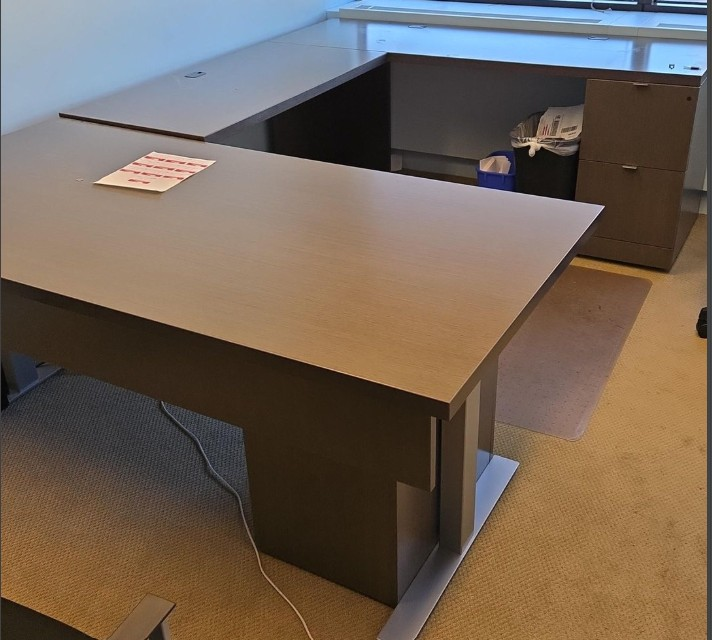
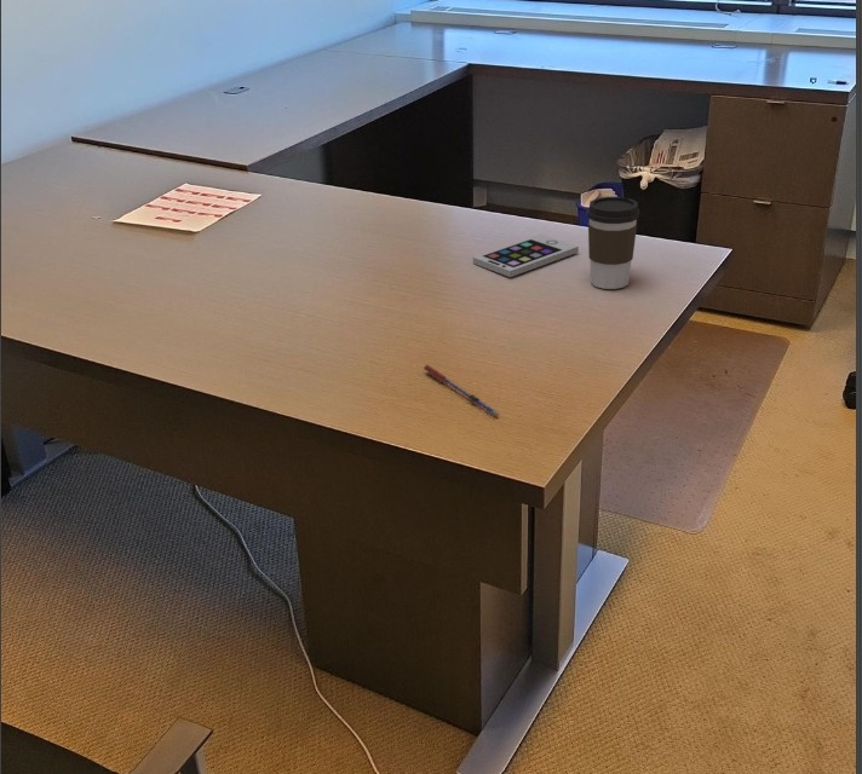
+ pen [423,364,500,417]
+ smartphone [472,233,580,278]
+ coffee cup [586,196,640,290]
